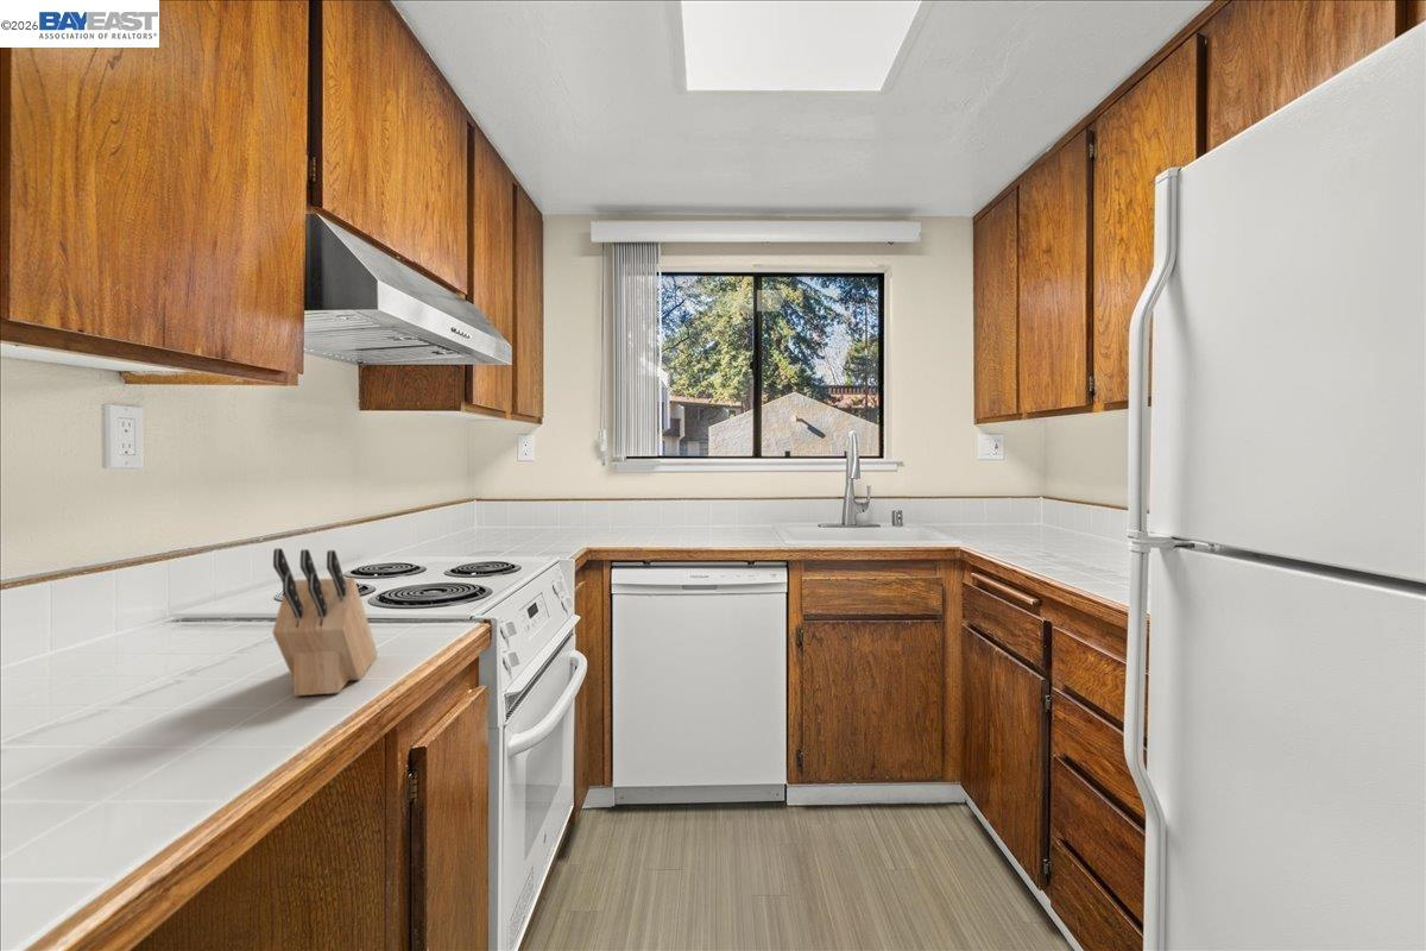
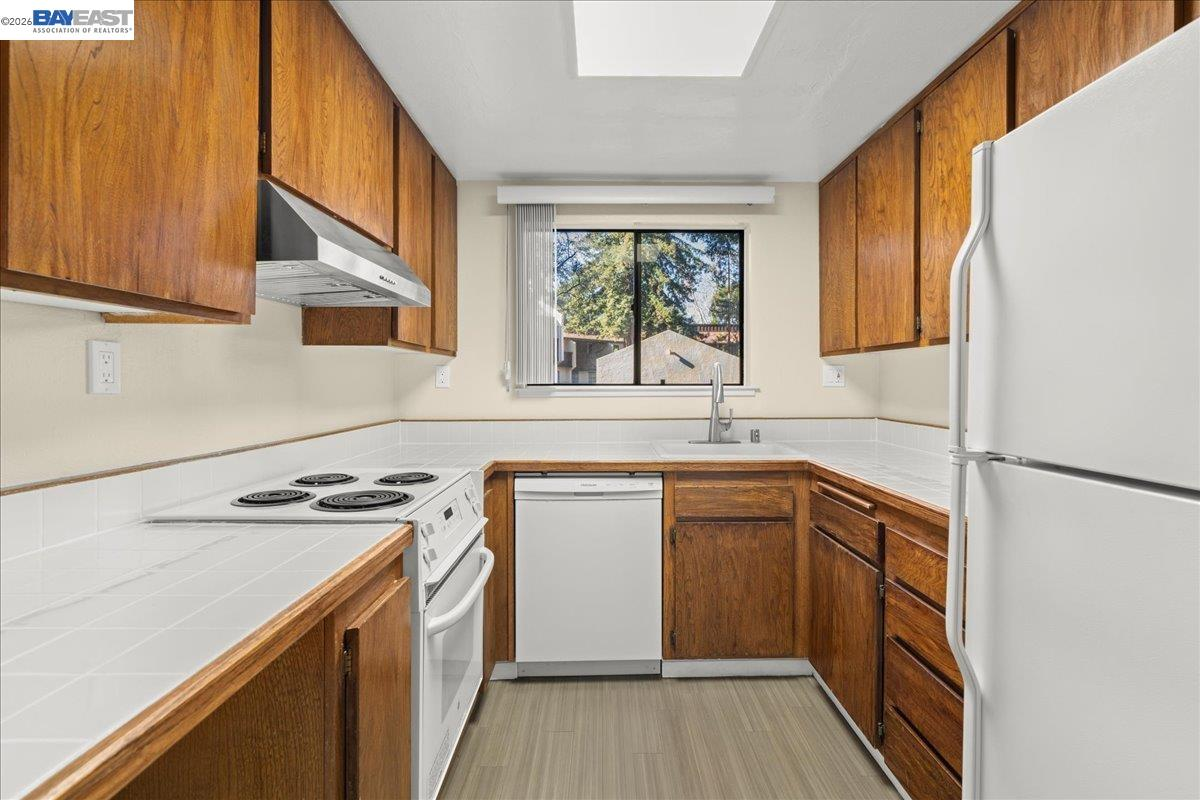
- knife block [271,547,379,698]
